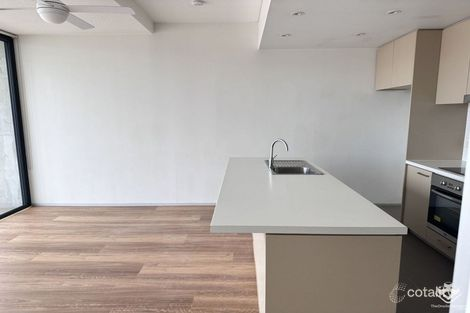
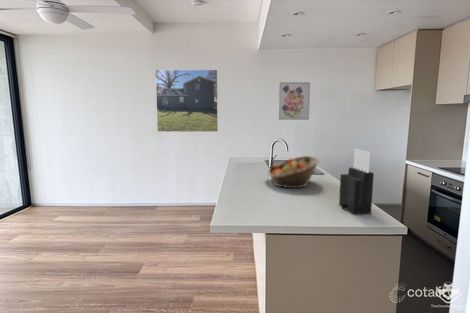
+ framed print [154,69,219,133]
+ fruit basket [267,155,321,189]
+ knife block [338,148,375,215]
+ wall art [277,81,311,121]
